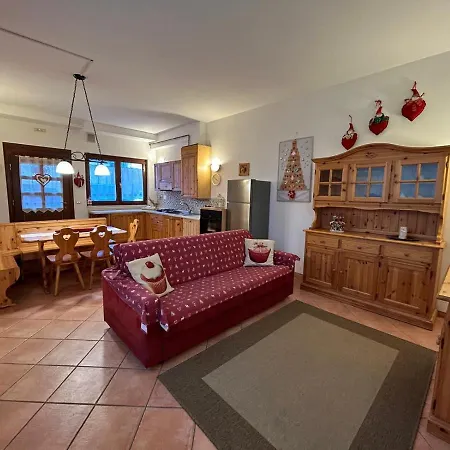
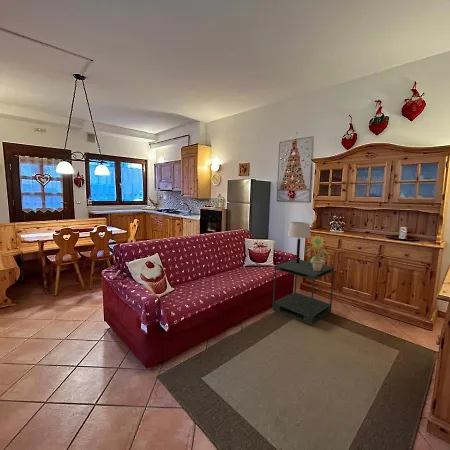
+ side table [272,258,335,327]
+ table lamp [287,221,312,263]
+ sunflower [305,234,329,271]
